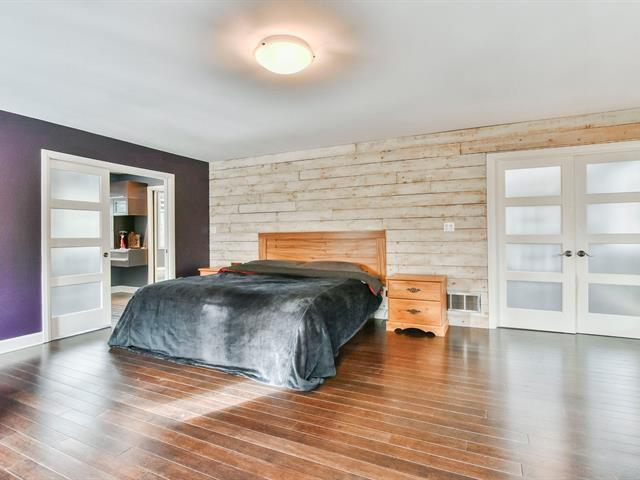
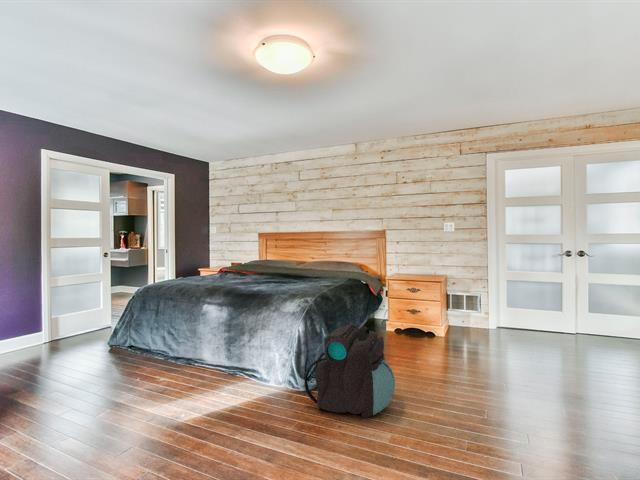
+ backpack [303,324,396,419]
